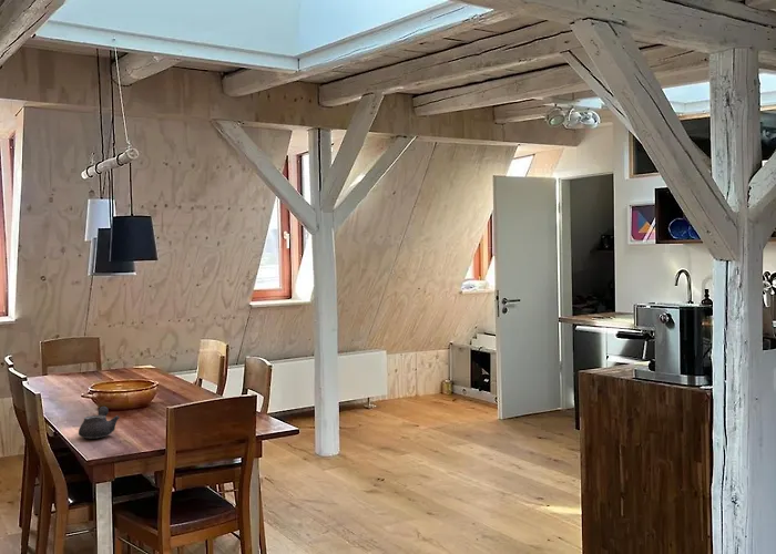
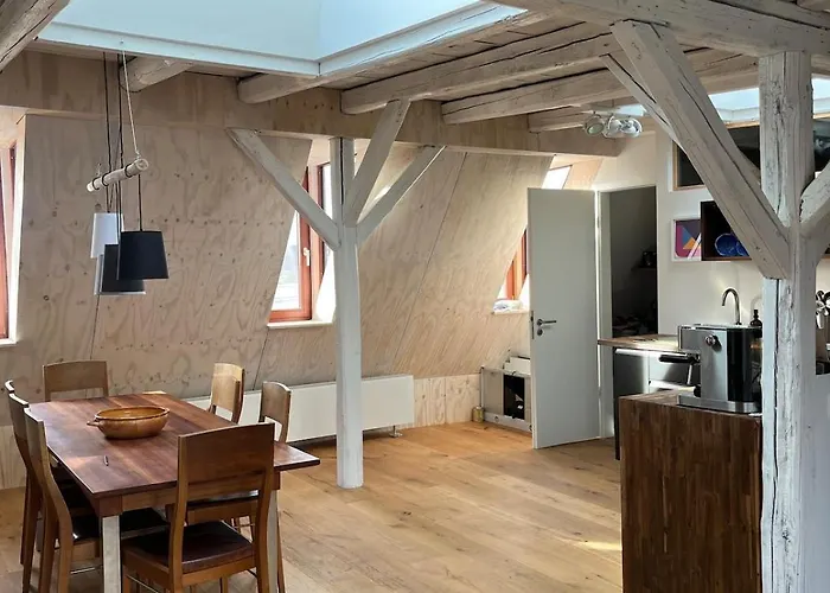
- teapot [78,406,121,440]
